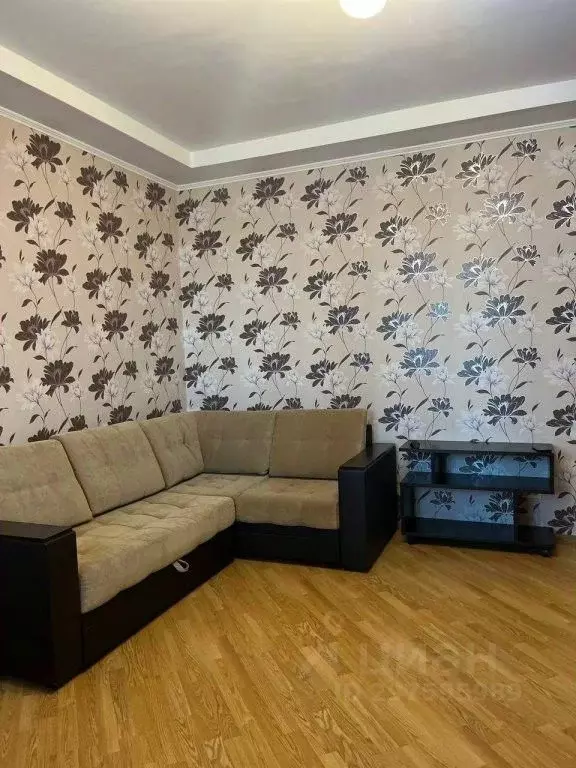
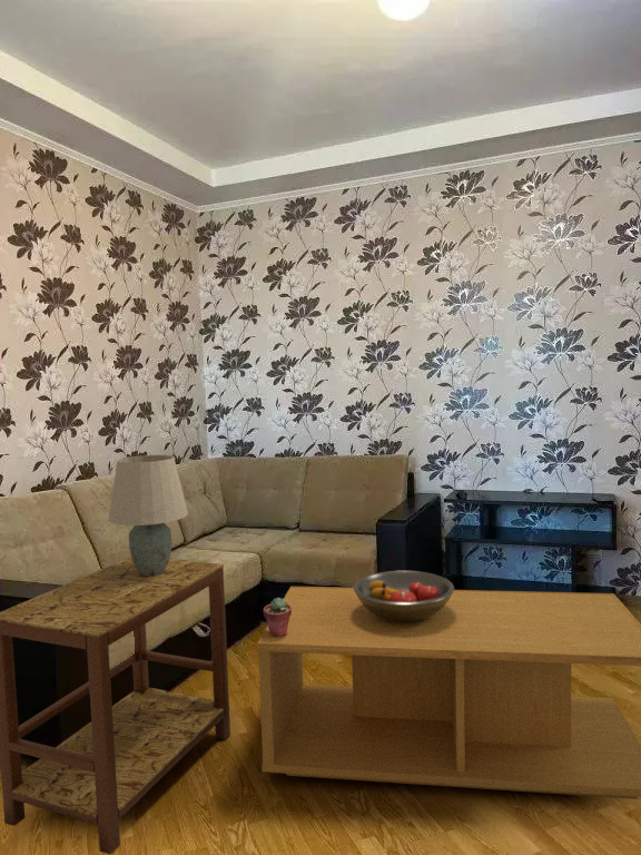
+ coffee table [256,586,641,800]
+ potted succulent [263,597,292,637]
+ table lamp [108,454,189,576]
+ fruit bowl [353,570,455,622]
+ side table [0,556,231,855]
